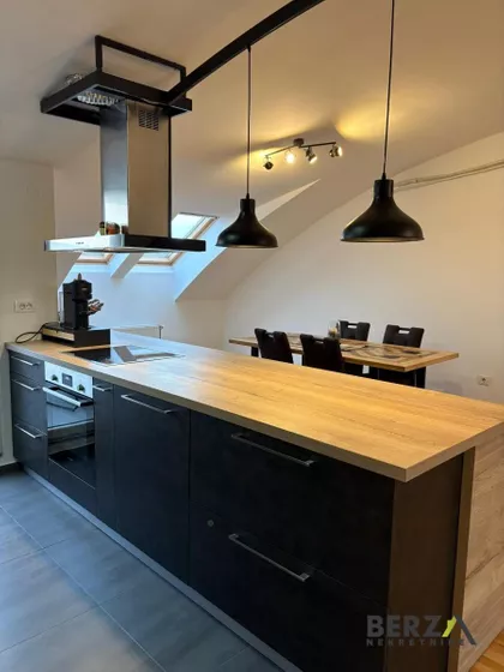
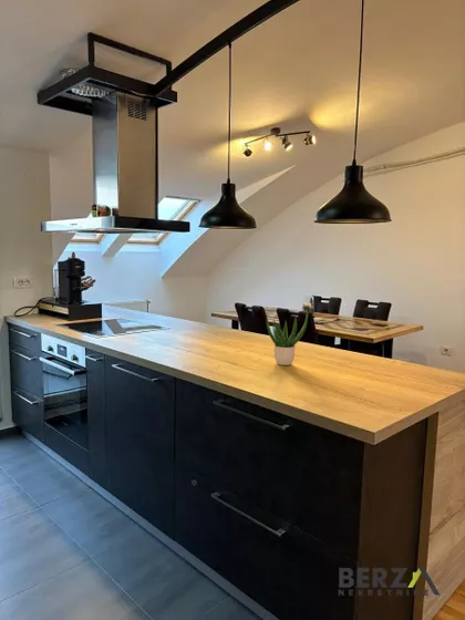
+ potted plant [266,308,309,366]
